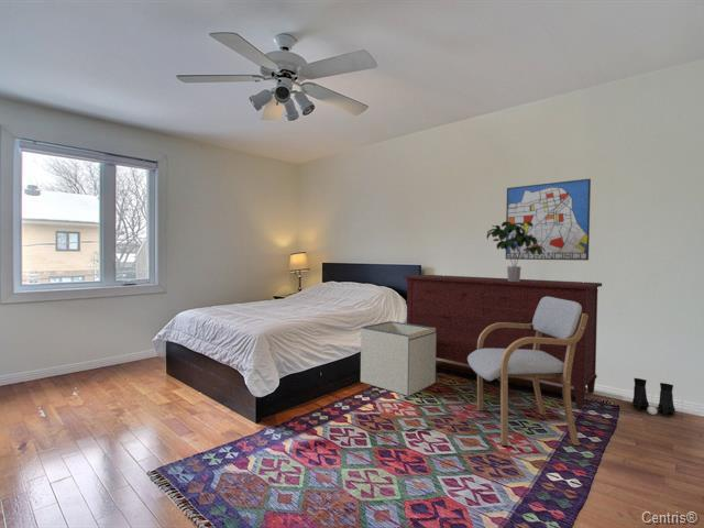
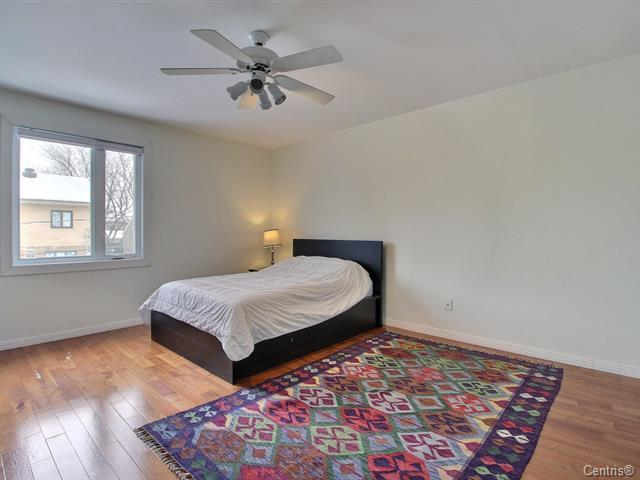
- boots [631,377,676,416]
- armchair [468,297,588,448]
- storage bin [360,320,437,397]
- wall art [505,177,592,262]
- dresser [403,274,603,410]
- potted plant [485,221,546,282]
